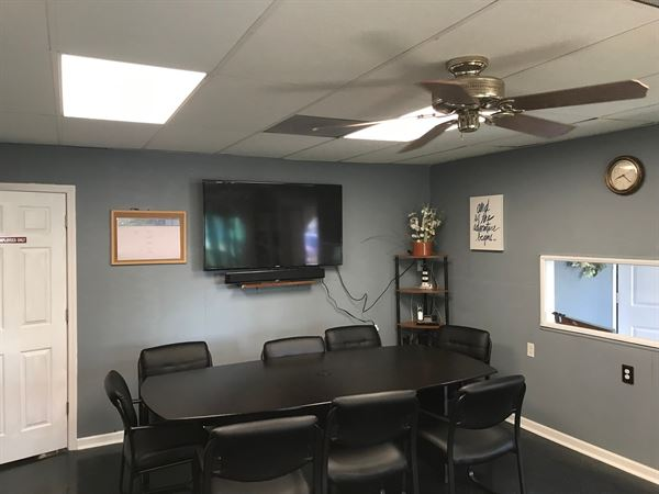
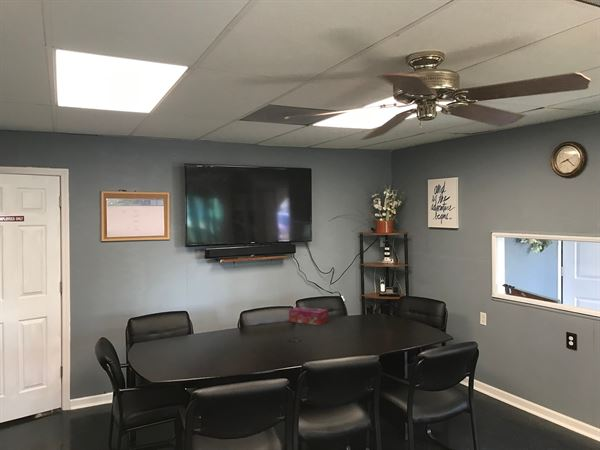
+ tissue box [288,306,329,326]
